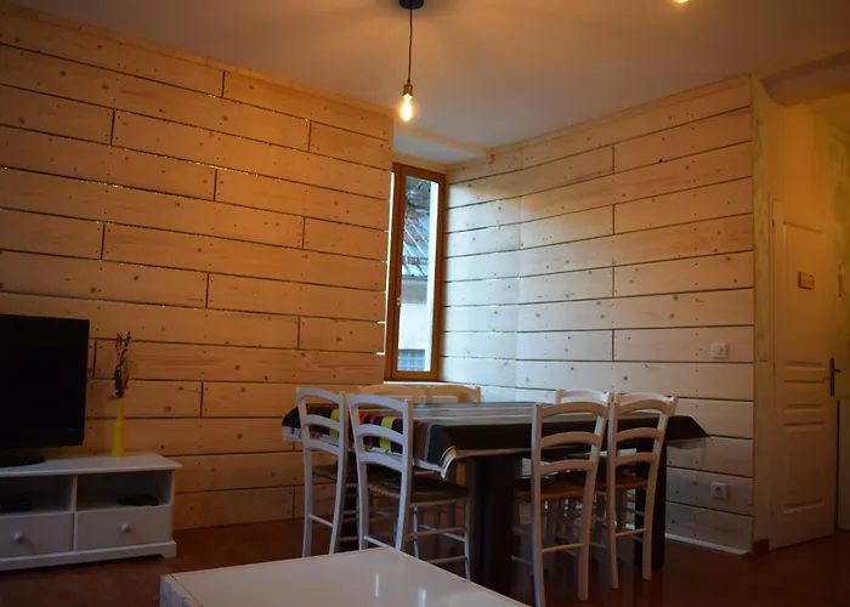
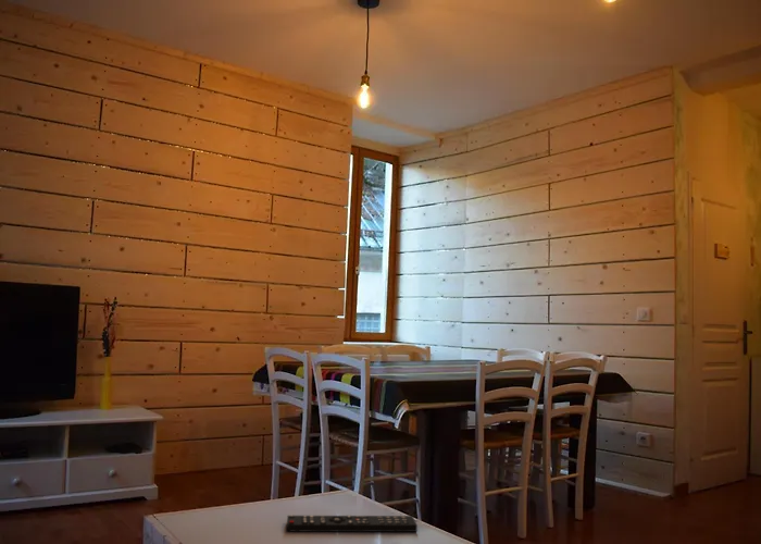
+ remote control [285,514,419,533]
